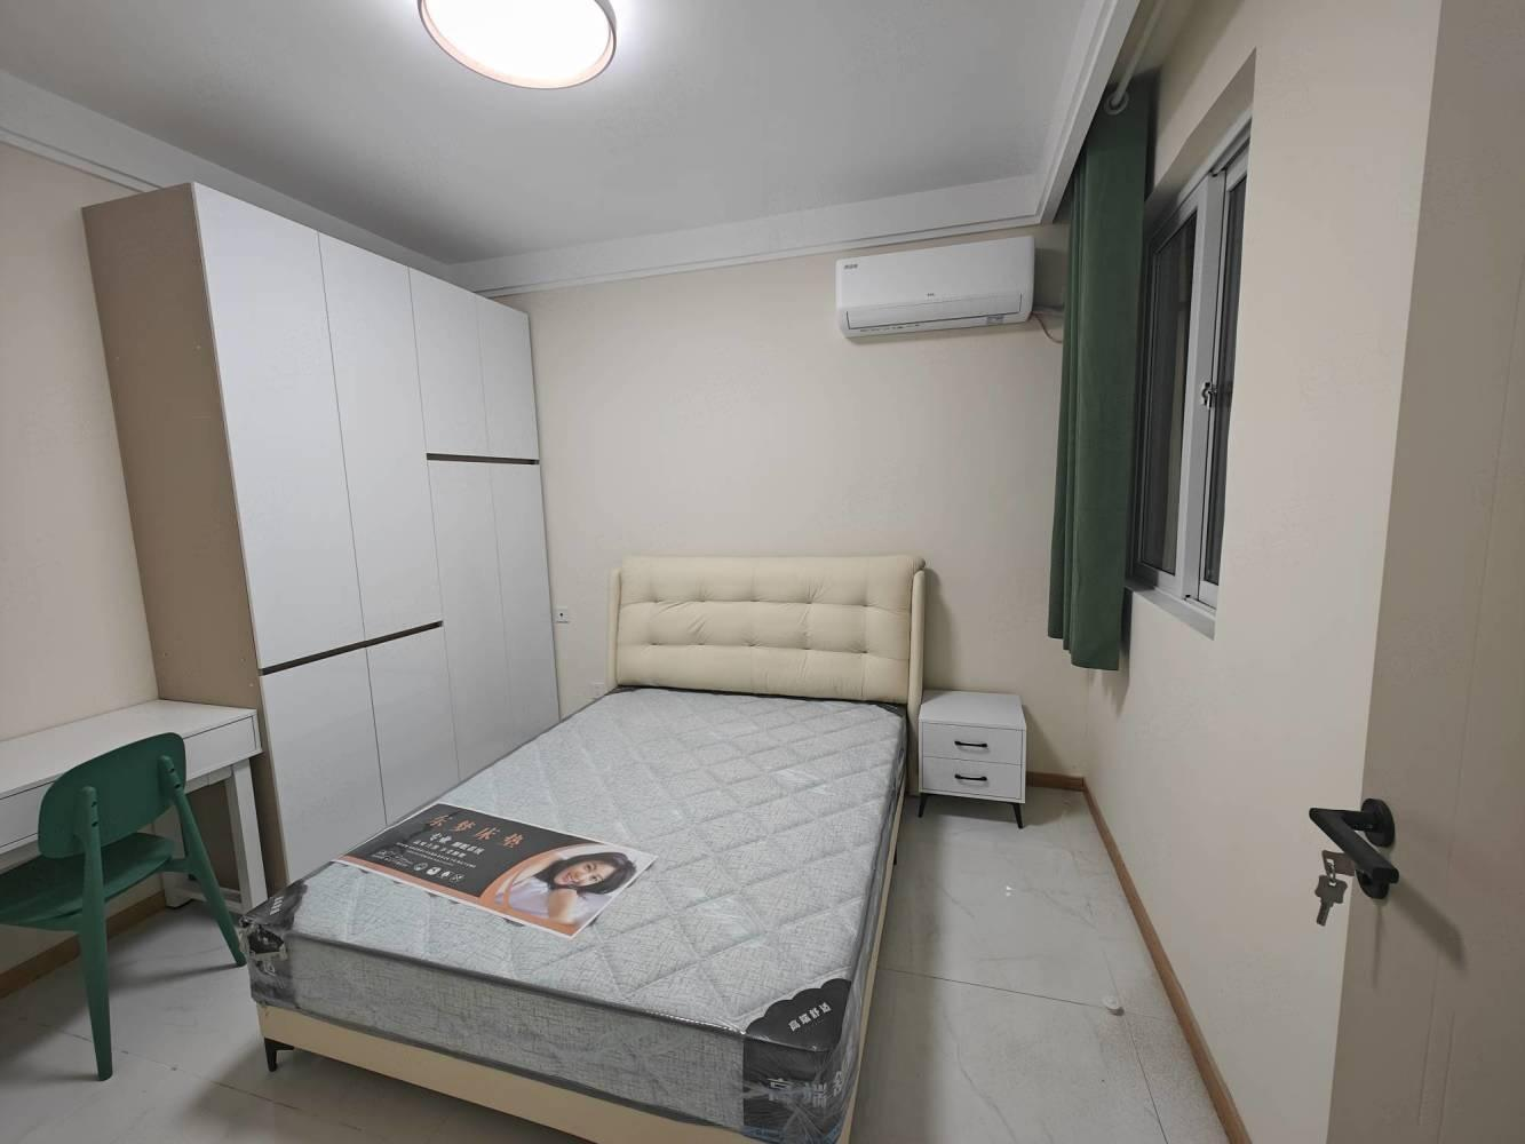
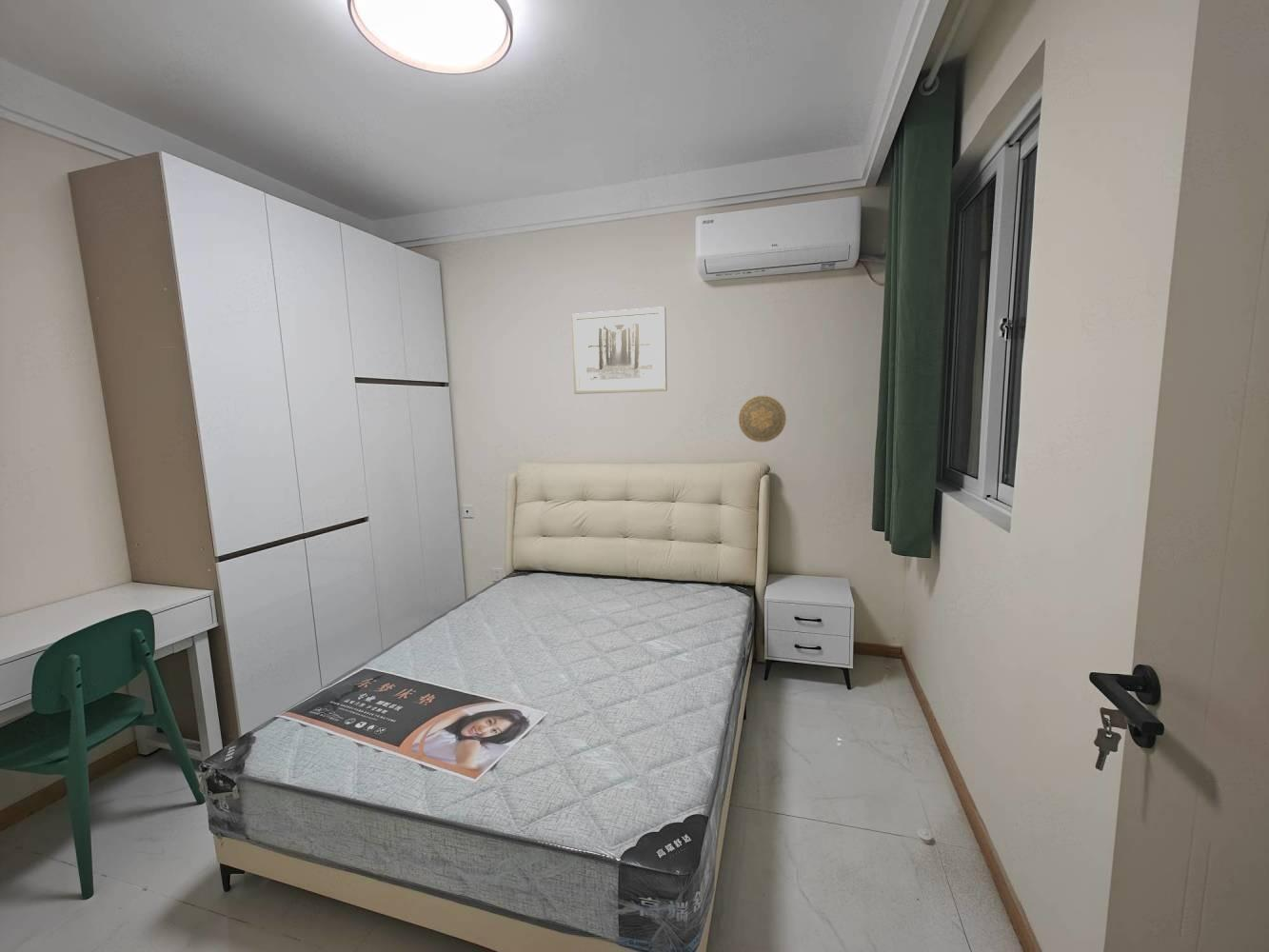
+ decorative plate [738,395,787,443]
+ wall art [570,306,667,395]
